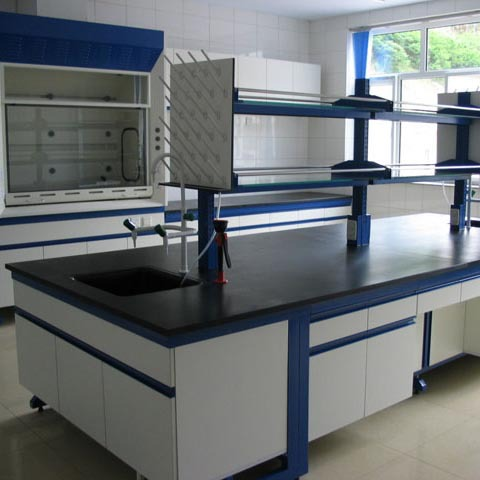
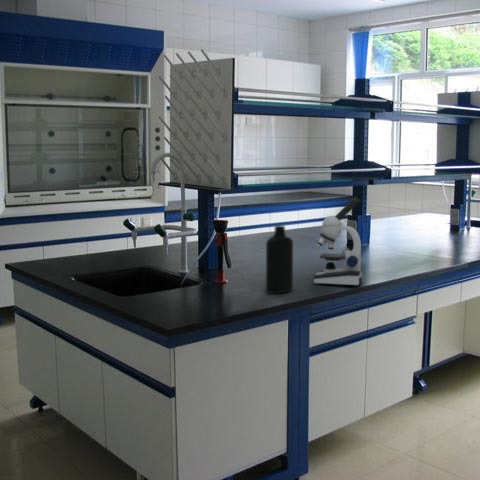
+ bottle [265,224,294,295]
+ microscope [313,196,363,288]
